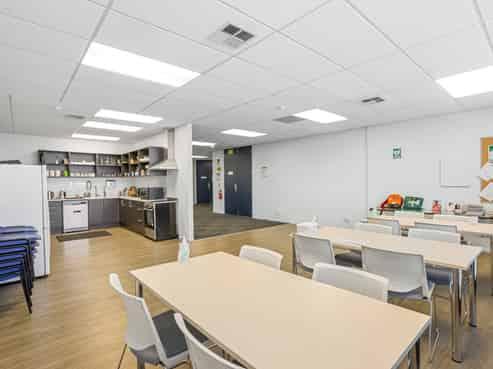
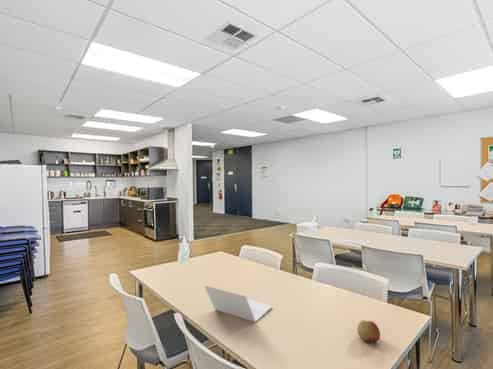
+ apple [356,319,381,343]
+ laptop [203,284,273,323]
